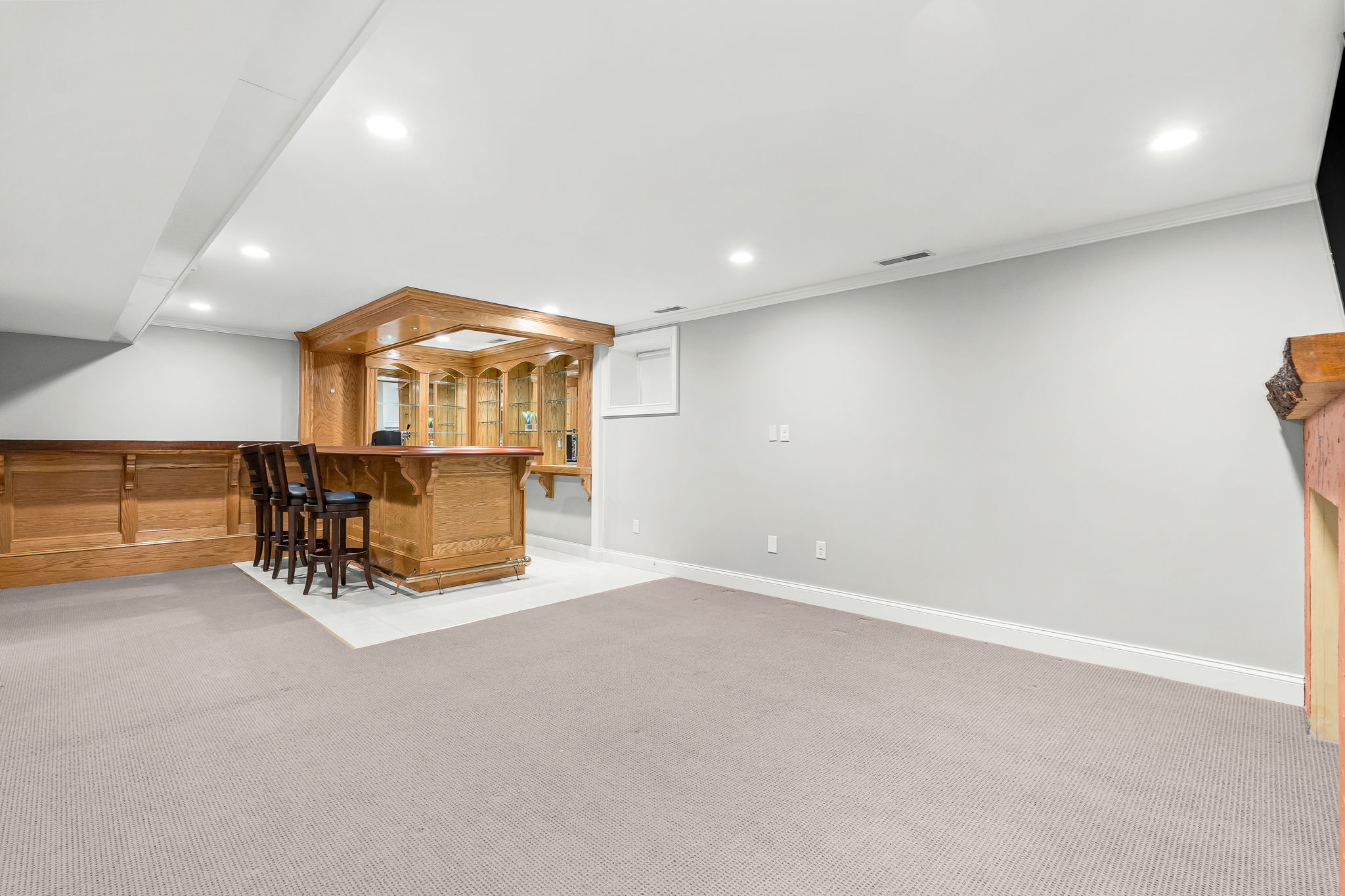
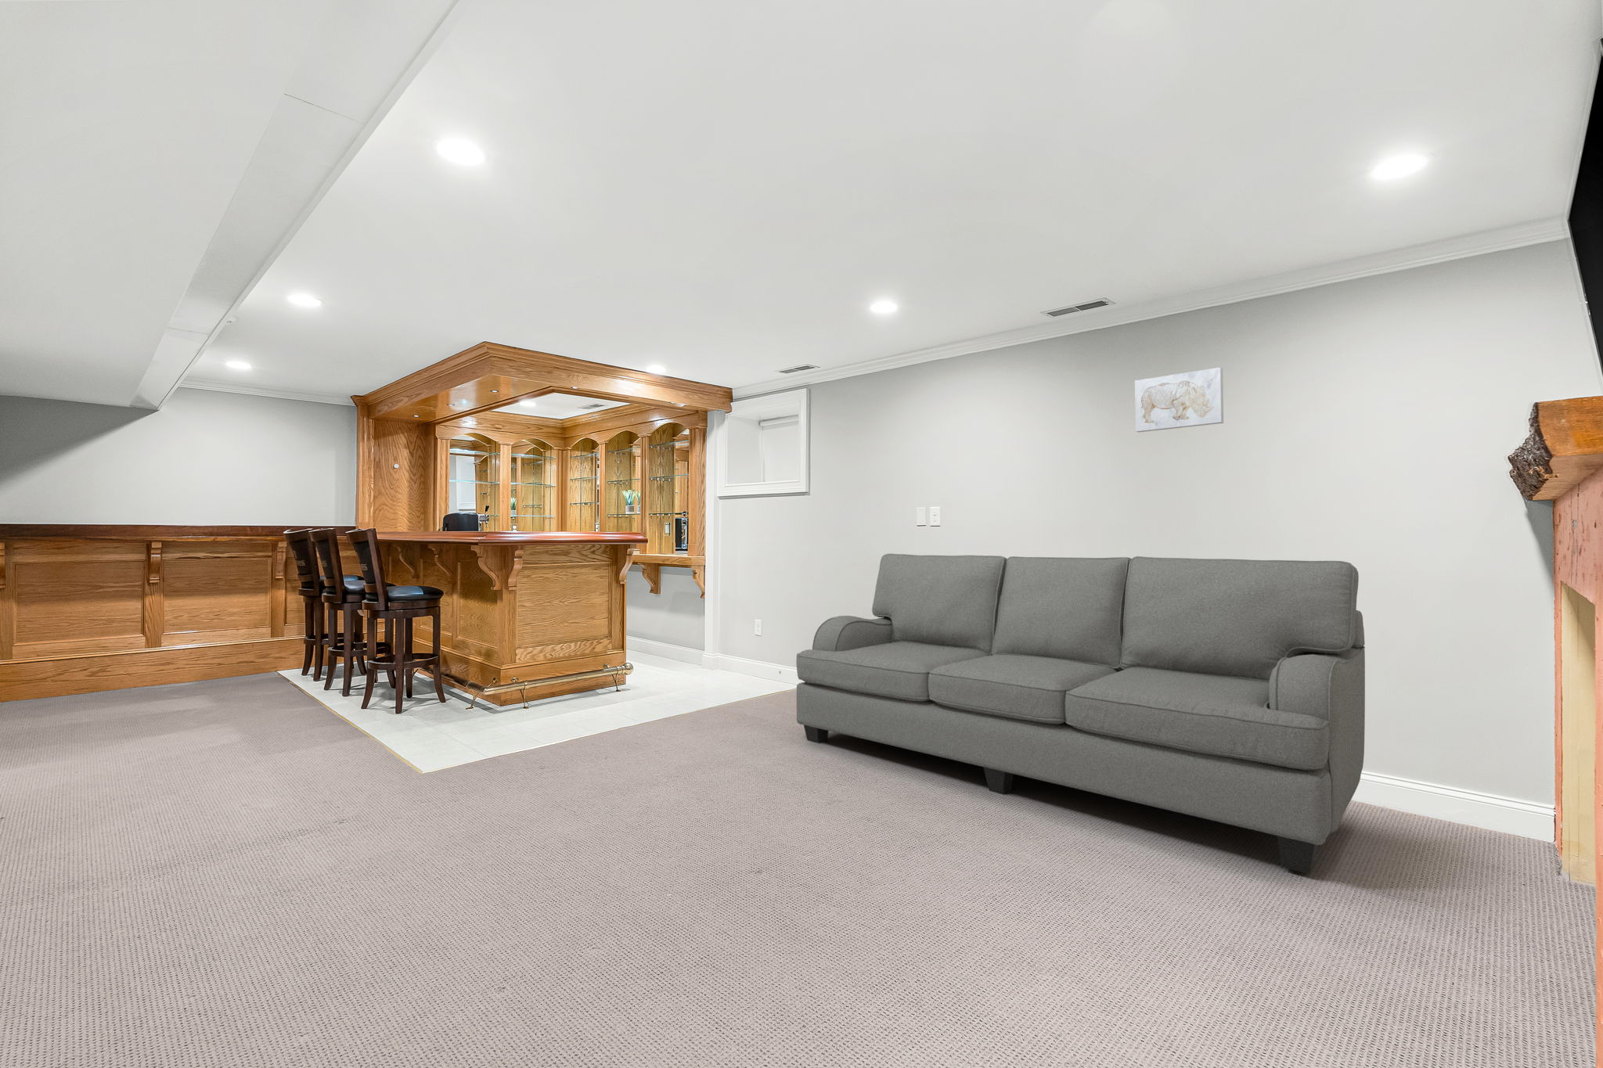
+ wall art [1135,367,1224,434]
+ sofa [795,553,1366,875]
